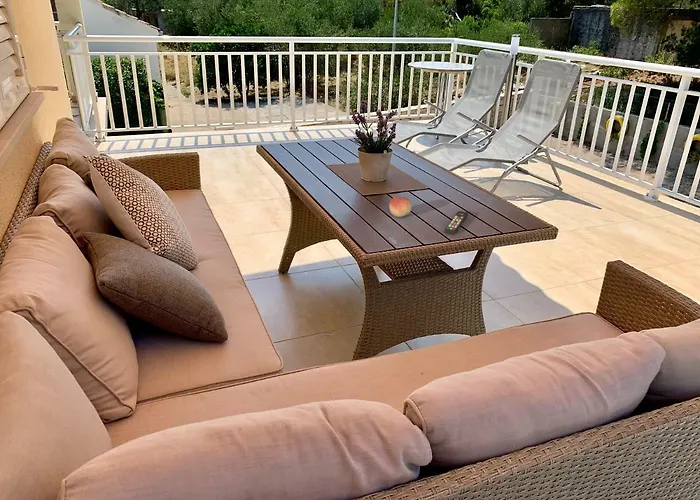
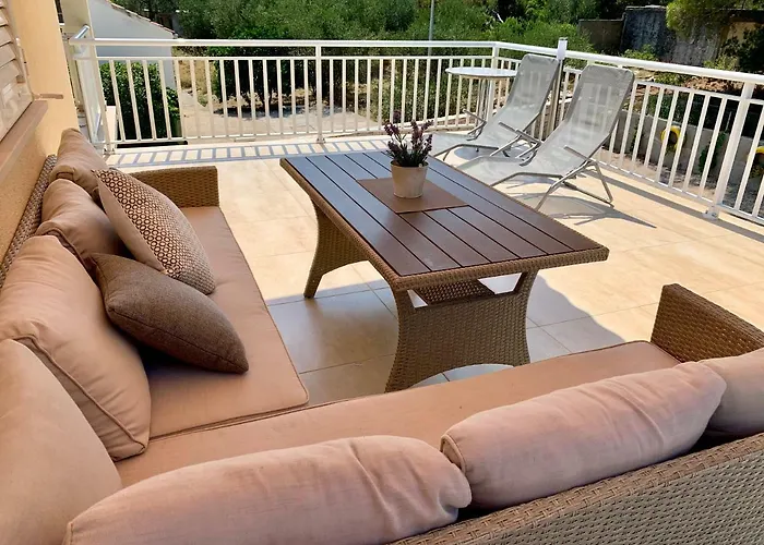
- fruit [388,195,413,218]
- remote control [444,210,469,235]
